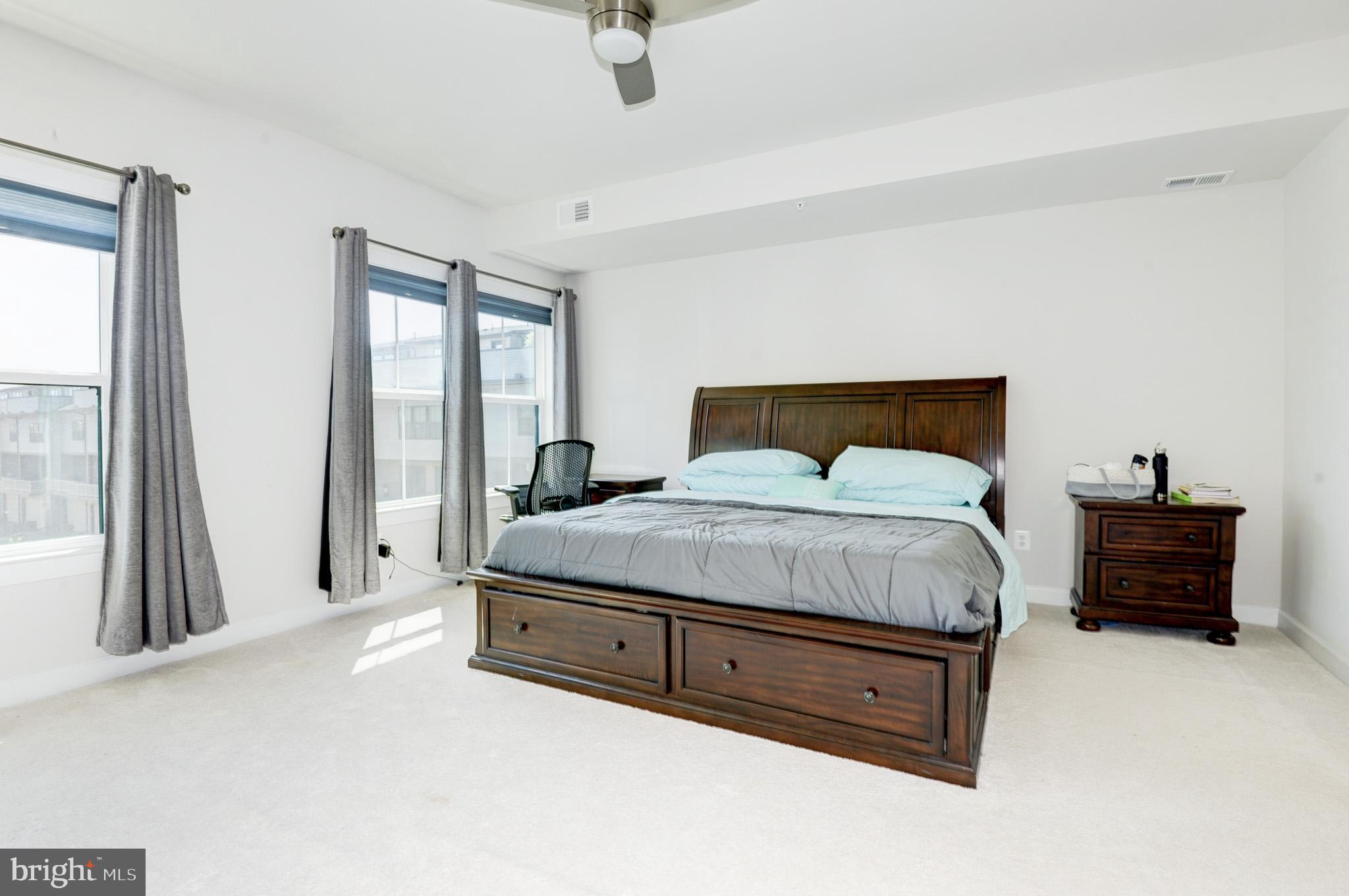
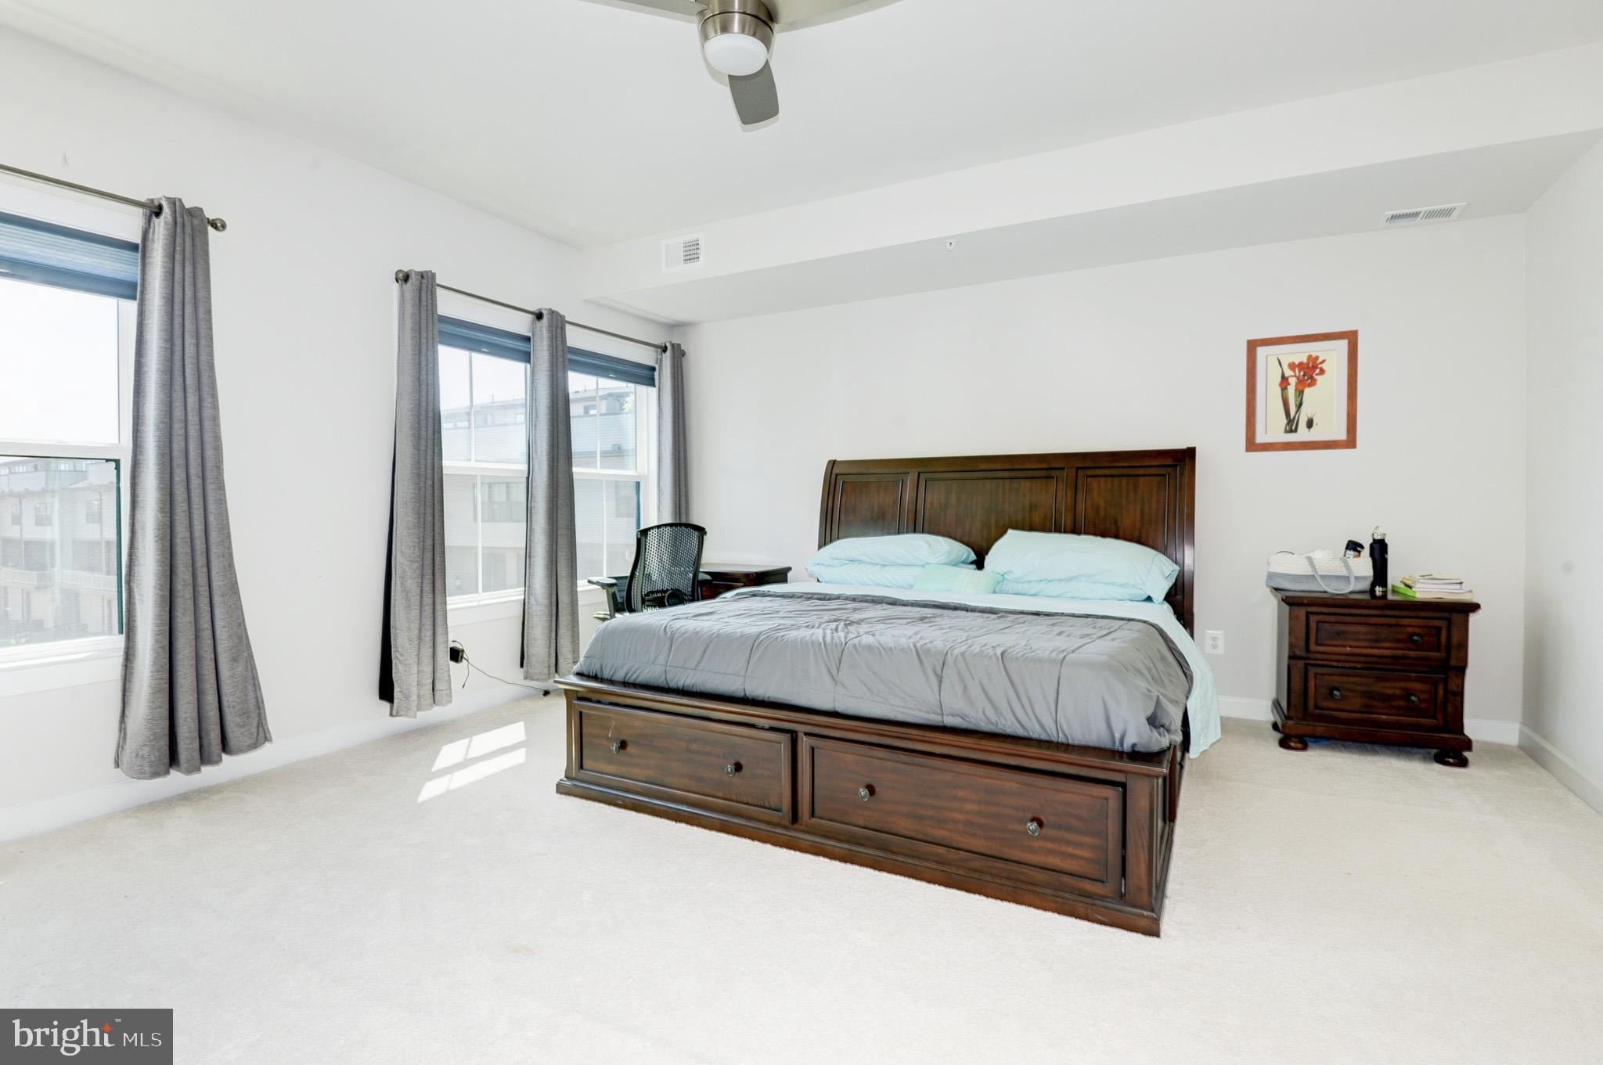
+ wall art [1244,329,1358,453]
